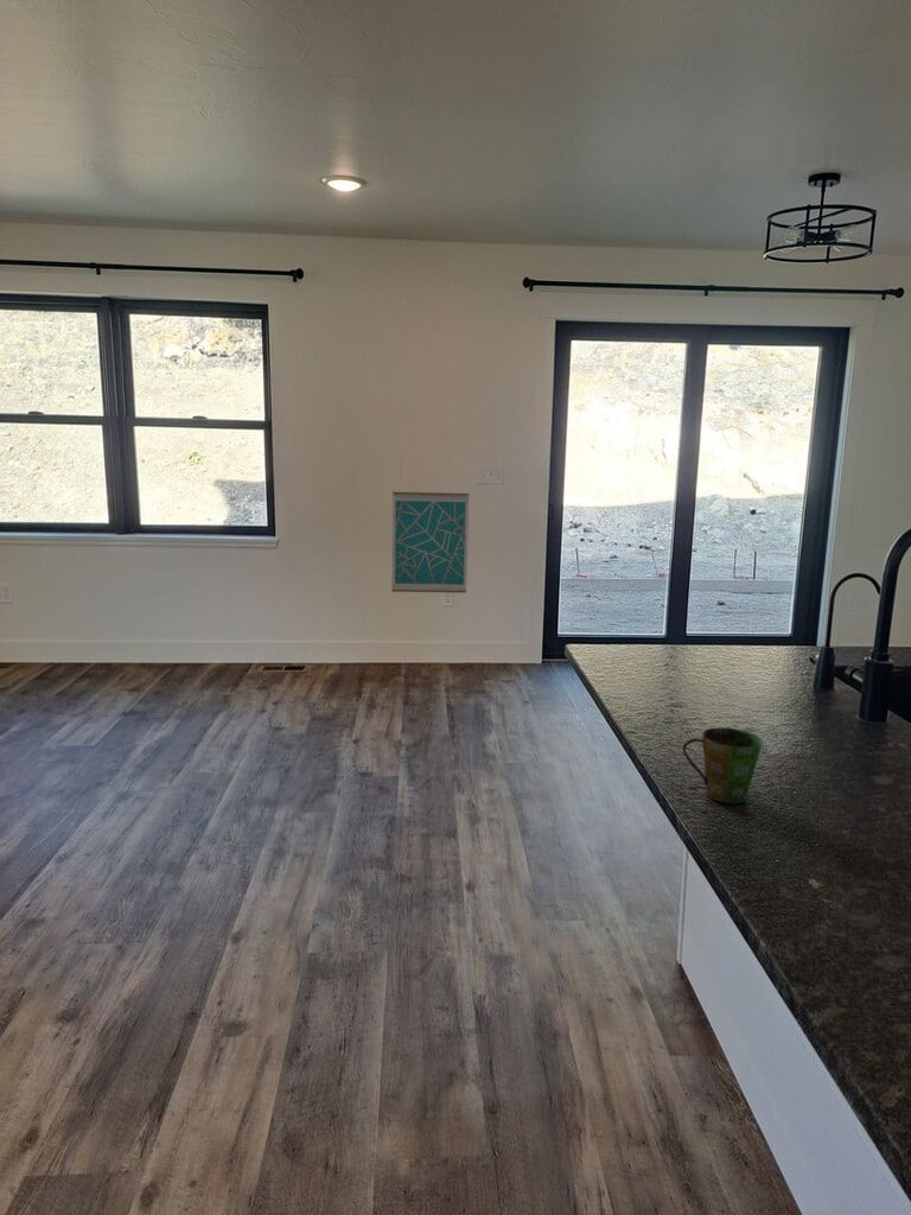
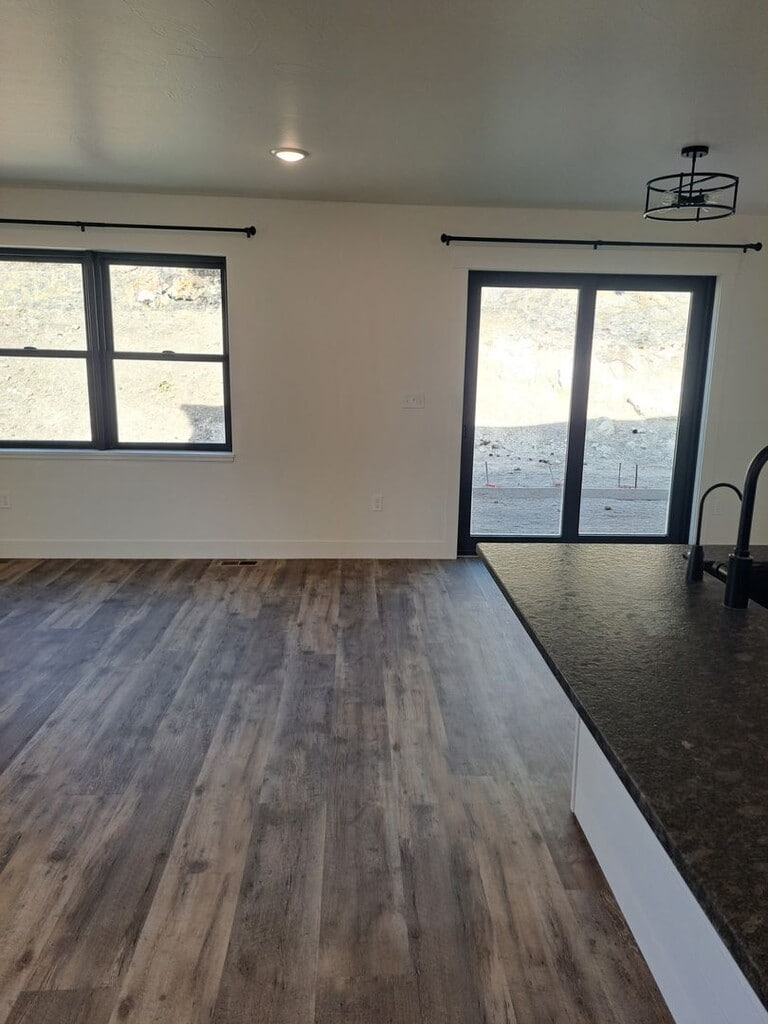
- wall art [390,491,470,594]
- cup [682,726,764,804]
